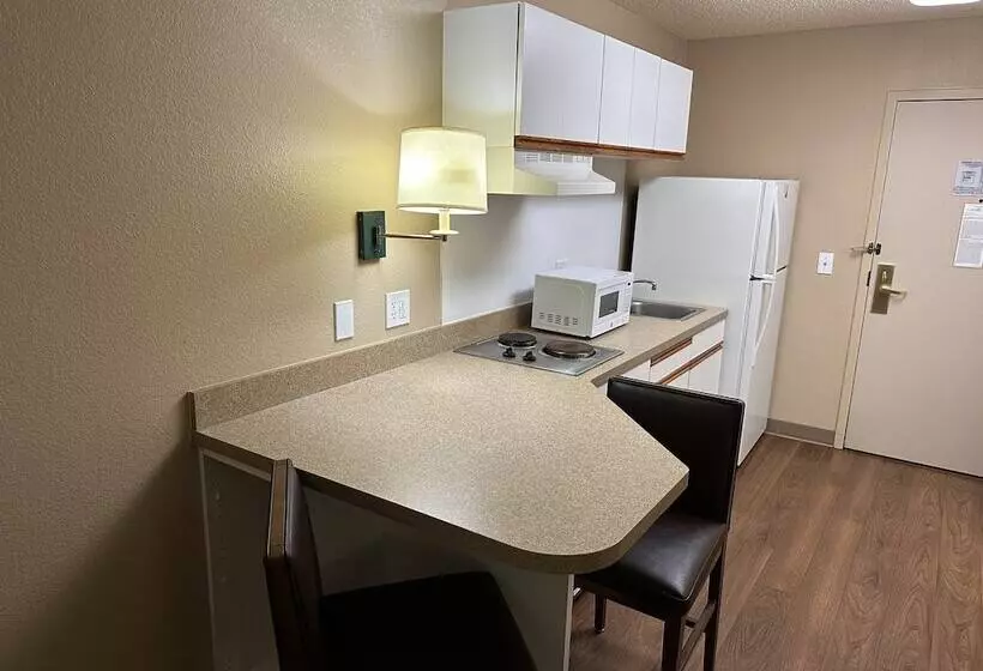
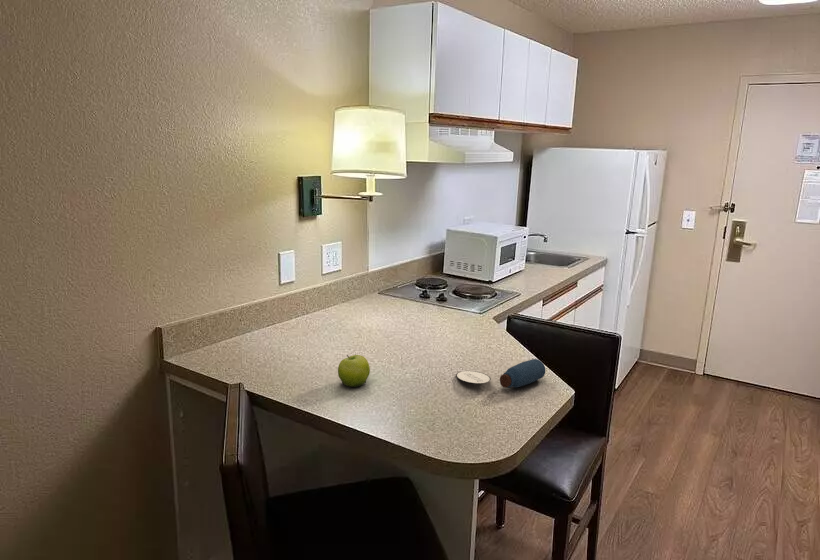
+ water bottle [455,358,547,389]
+ fruit [337,354,371,388]
